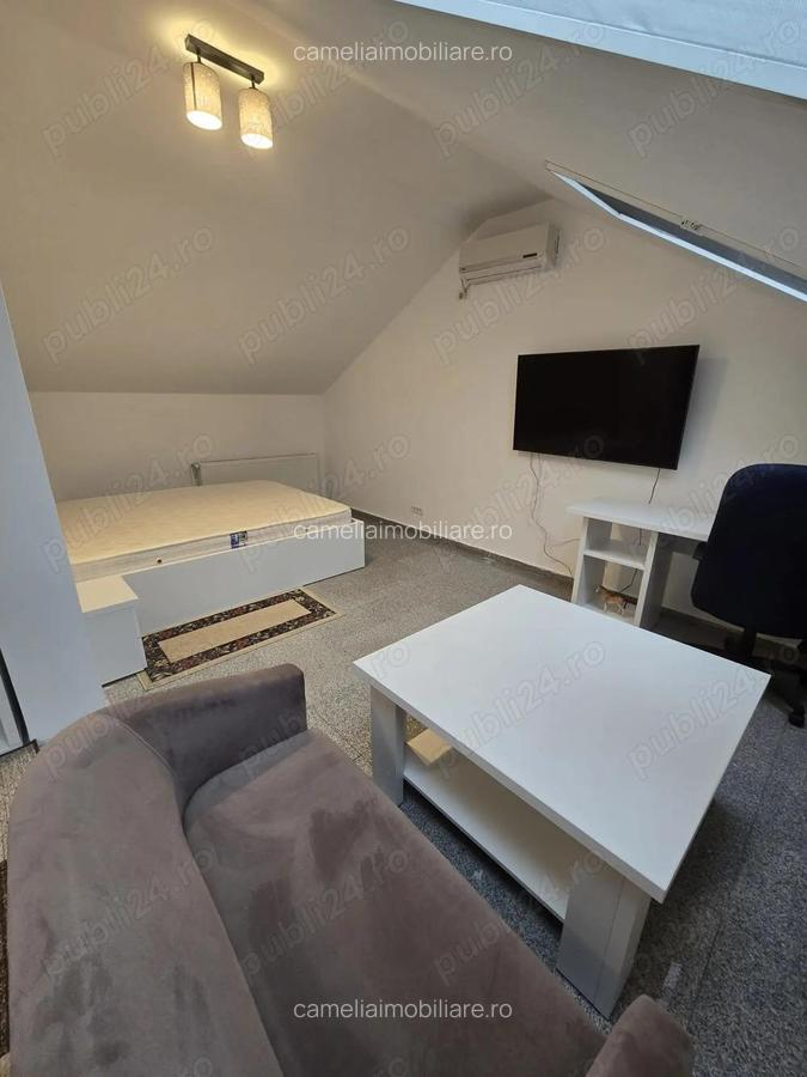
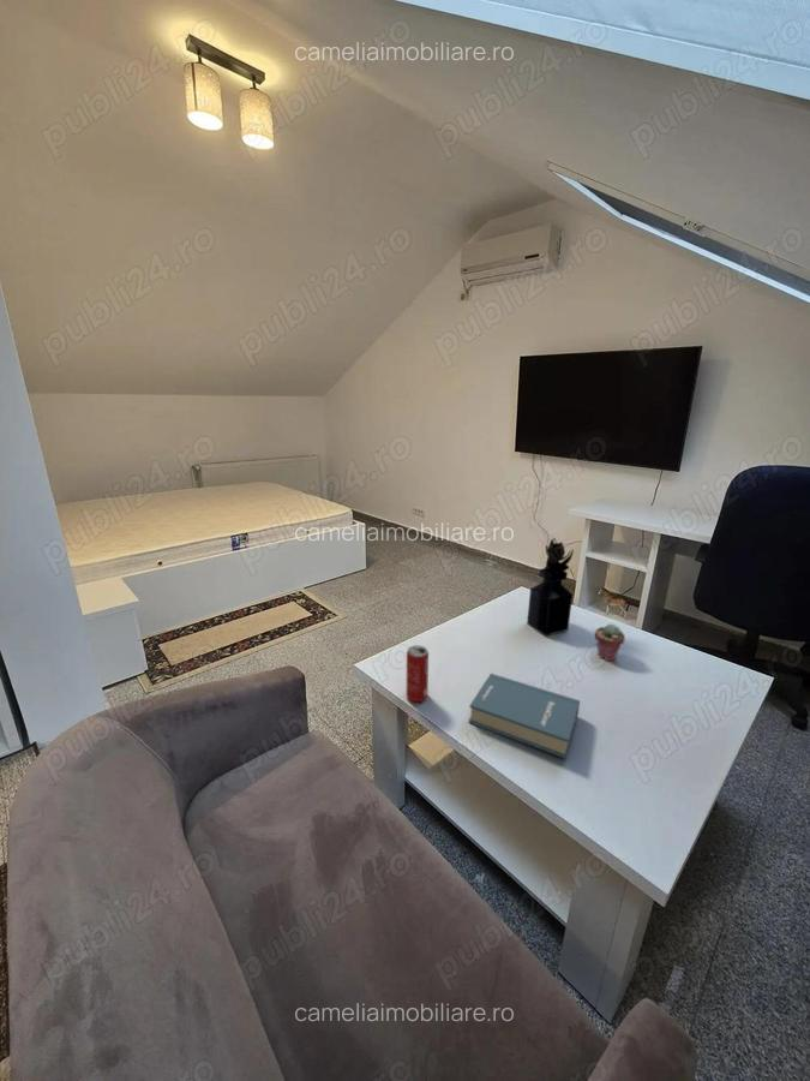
+ potted succulent [594,622,626,662]
+ vase [526,537,575,637]
+ hardback book [468,673,581,760]
+ beverage can [406,644,430,703]
